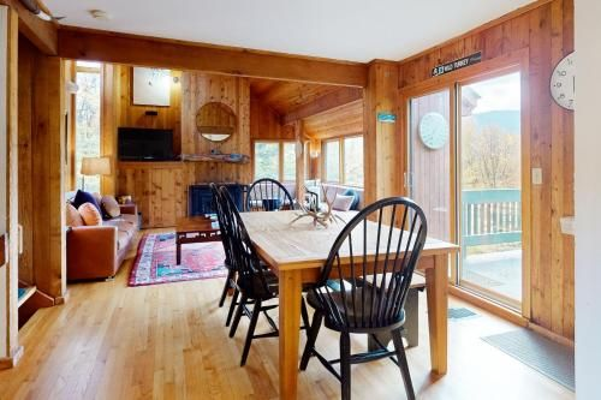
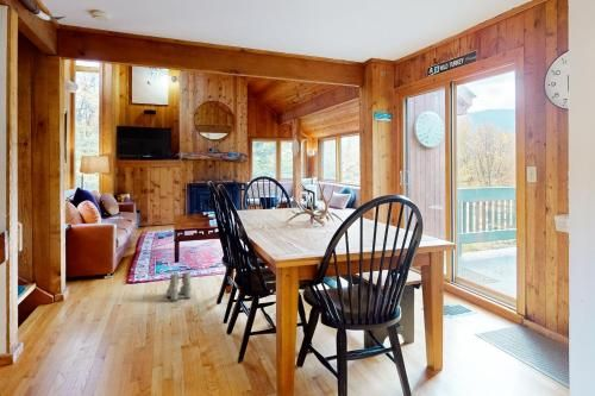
+ boots [165,271,193,302]
